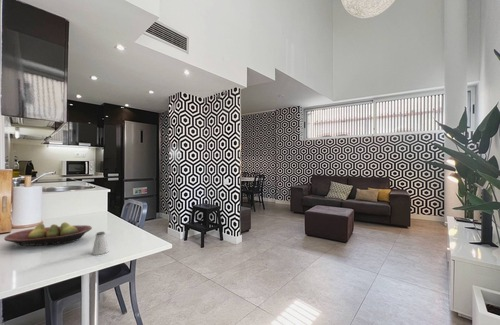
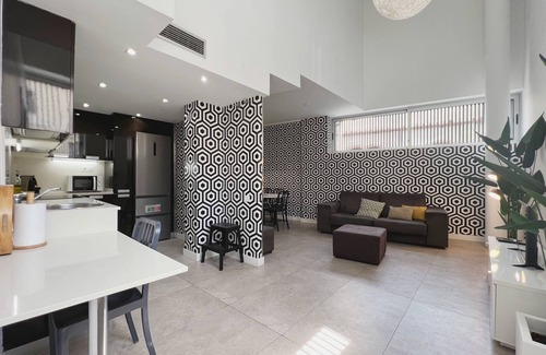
- saltshaker [91,231,110,256]
- fruit bowl [3,221,93,247]
